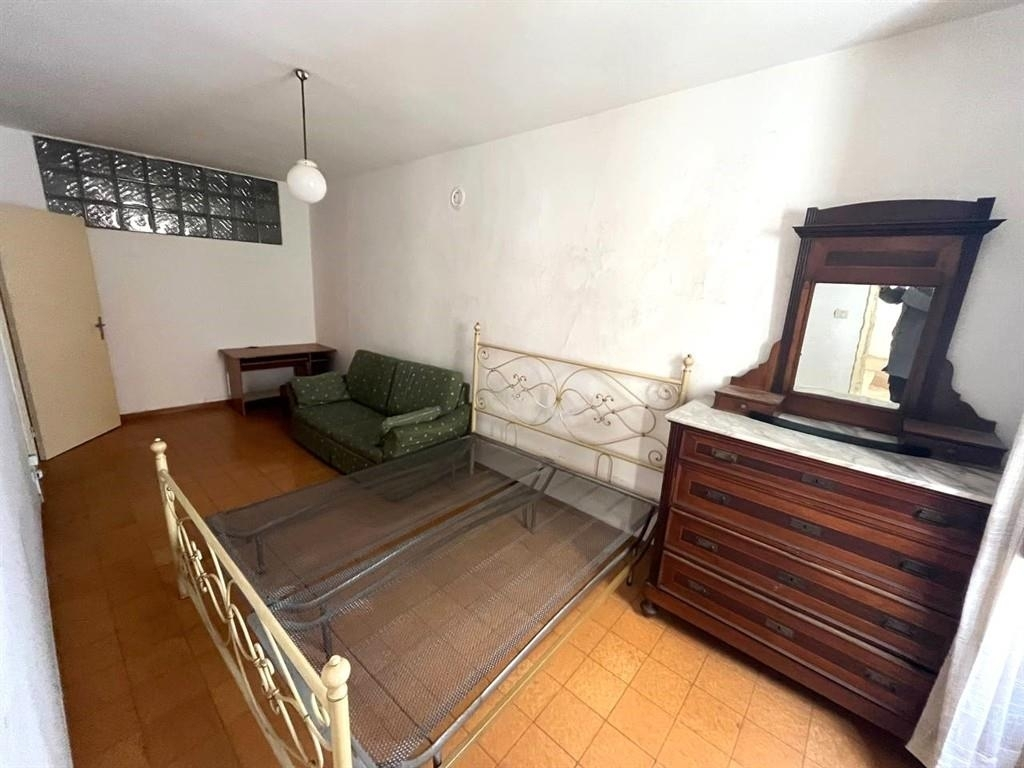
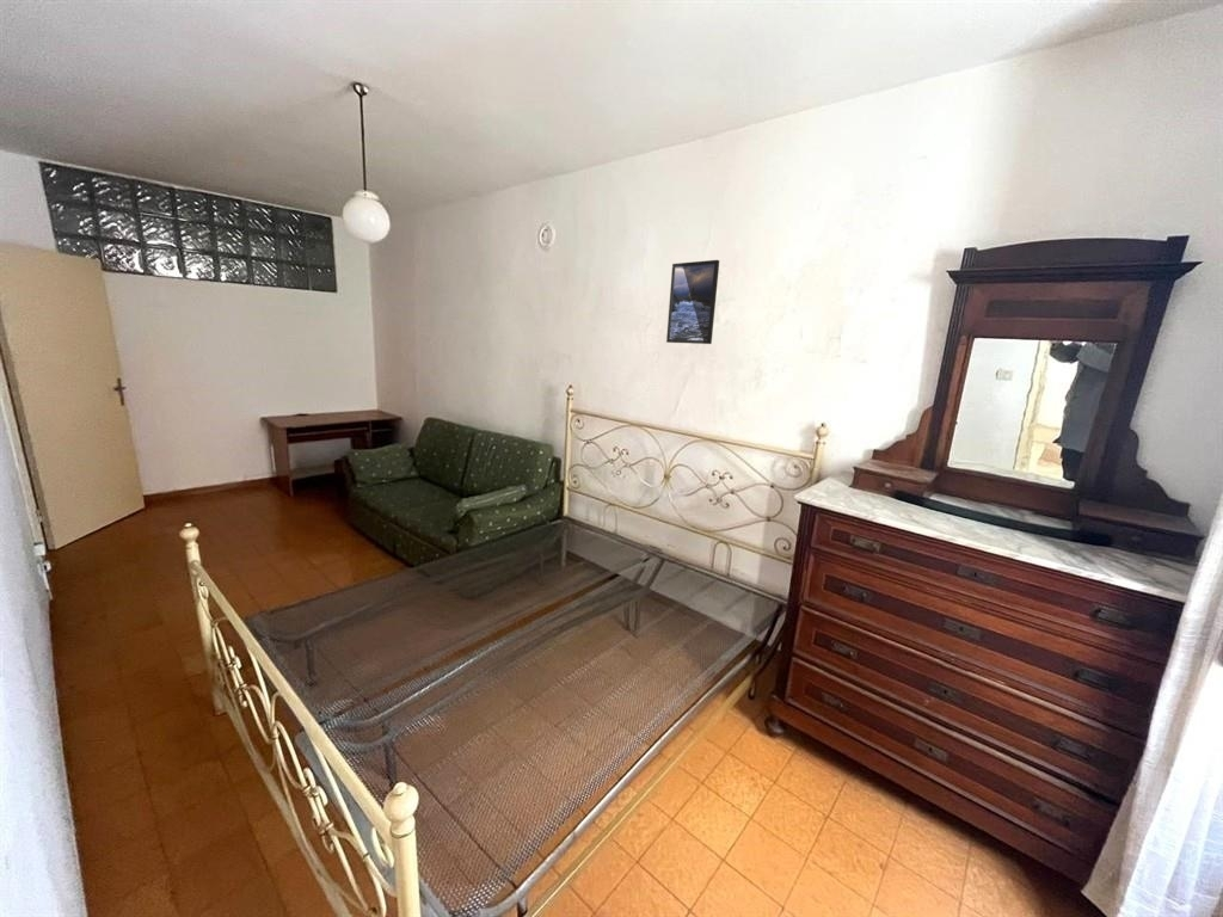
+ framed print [665,259,720,345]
